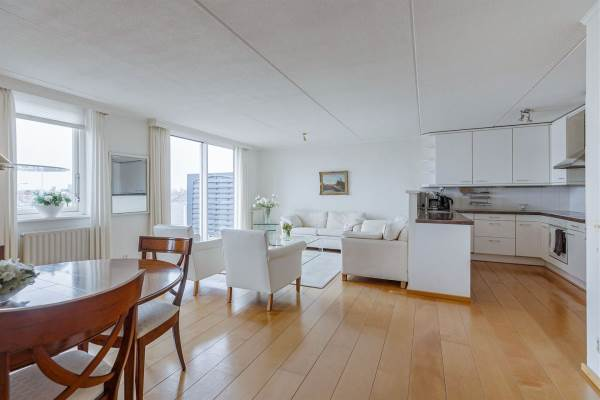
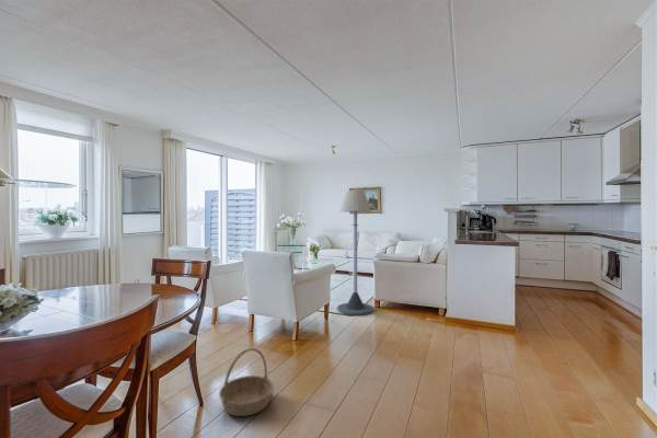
+ floor lamp [336,189,374,316]
+ basket [218,347,275,417]
